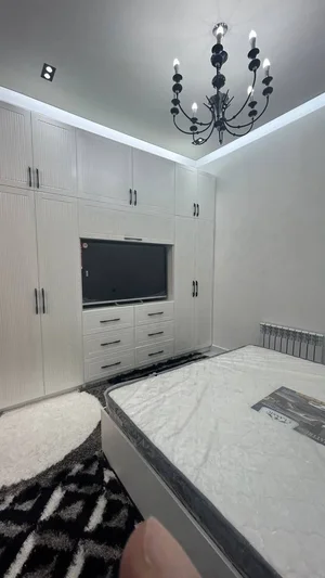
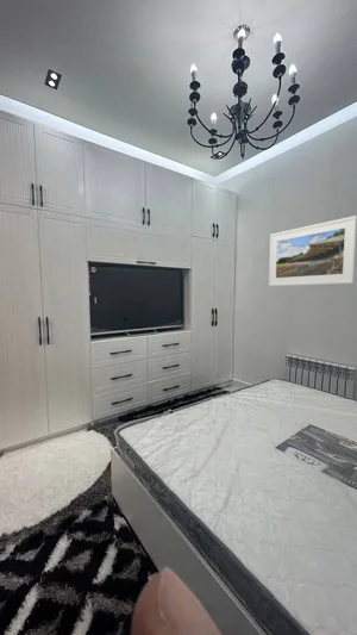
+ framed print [268,214,357,287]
